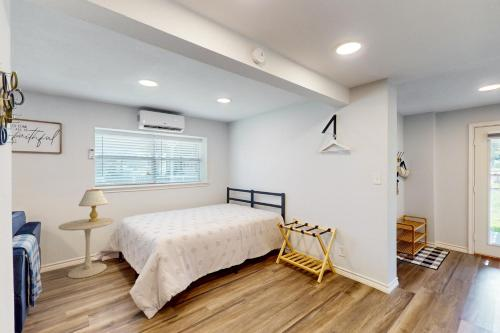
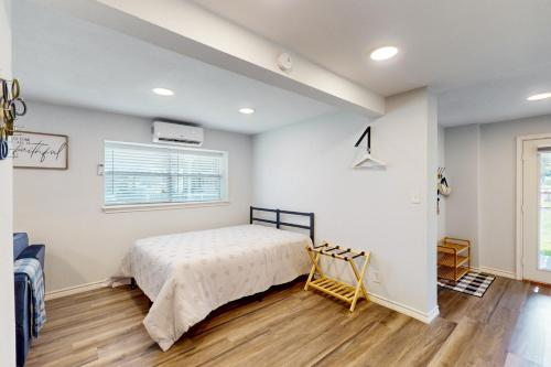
- side table [58,217,115,279]
- table lamp [78,188,109,222]
